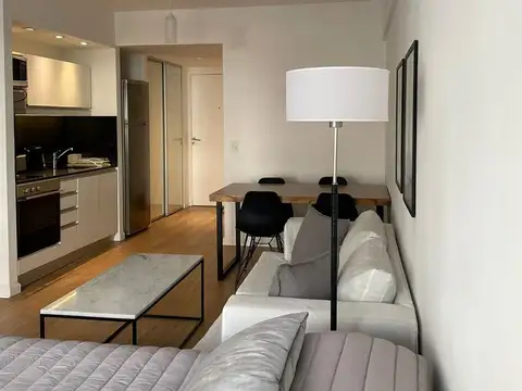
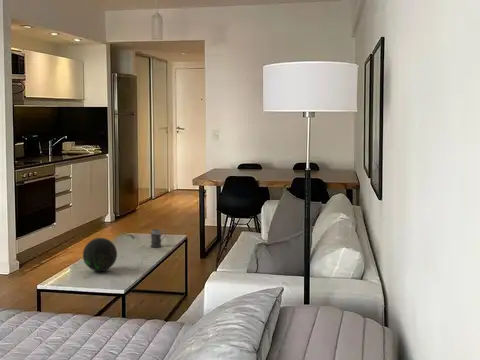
+ mug [149,228,167,248]
+ decorative orb [82,237,118,272]
